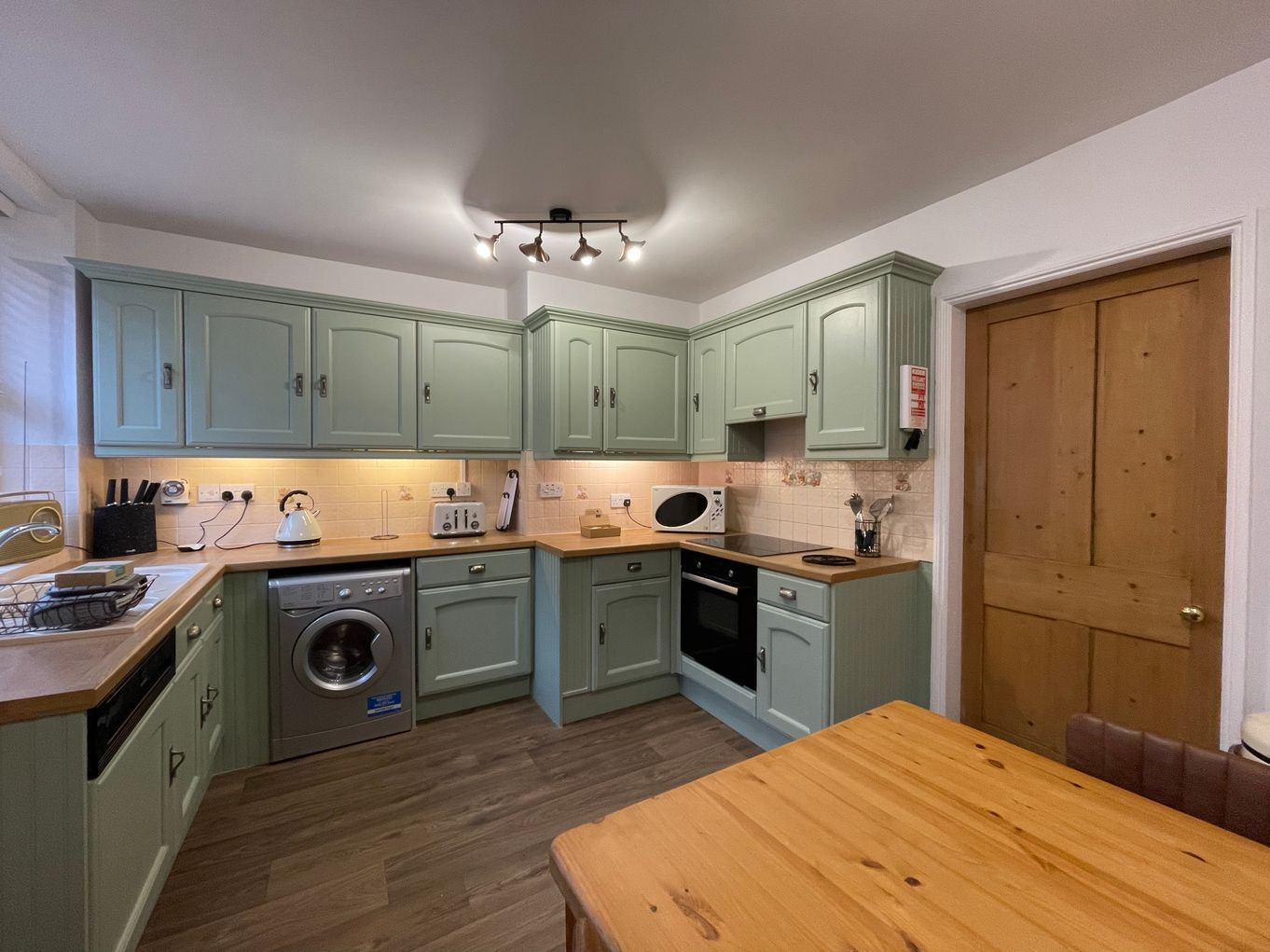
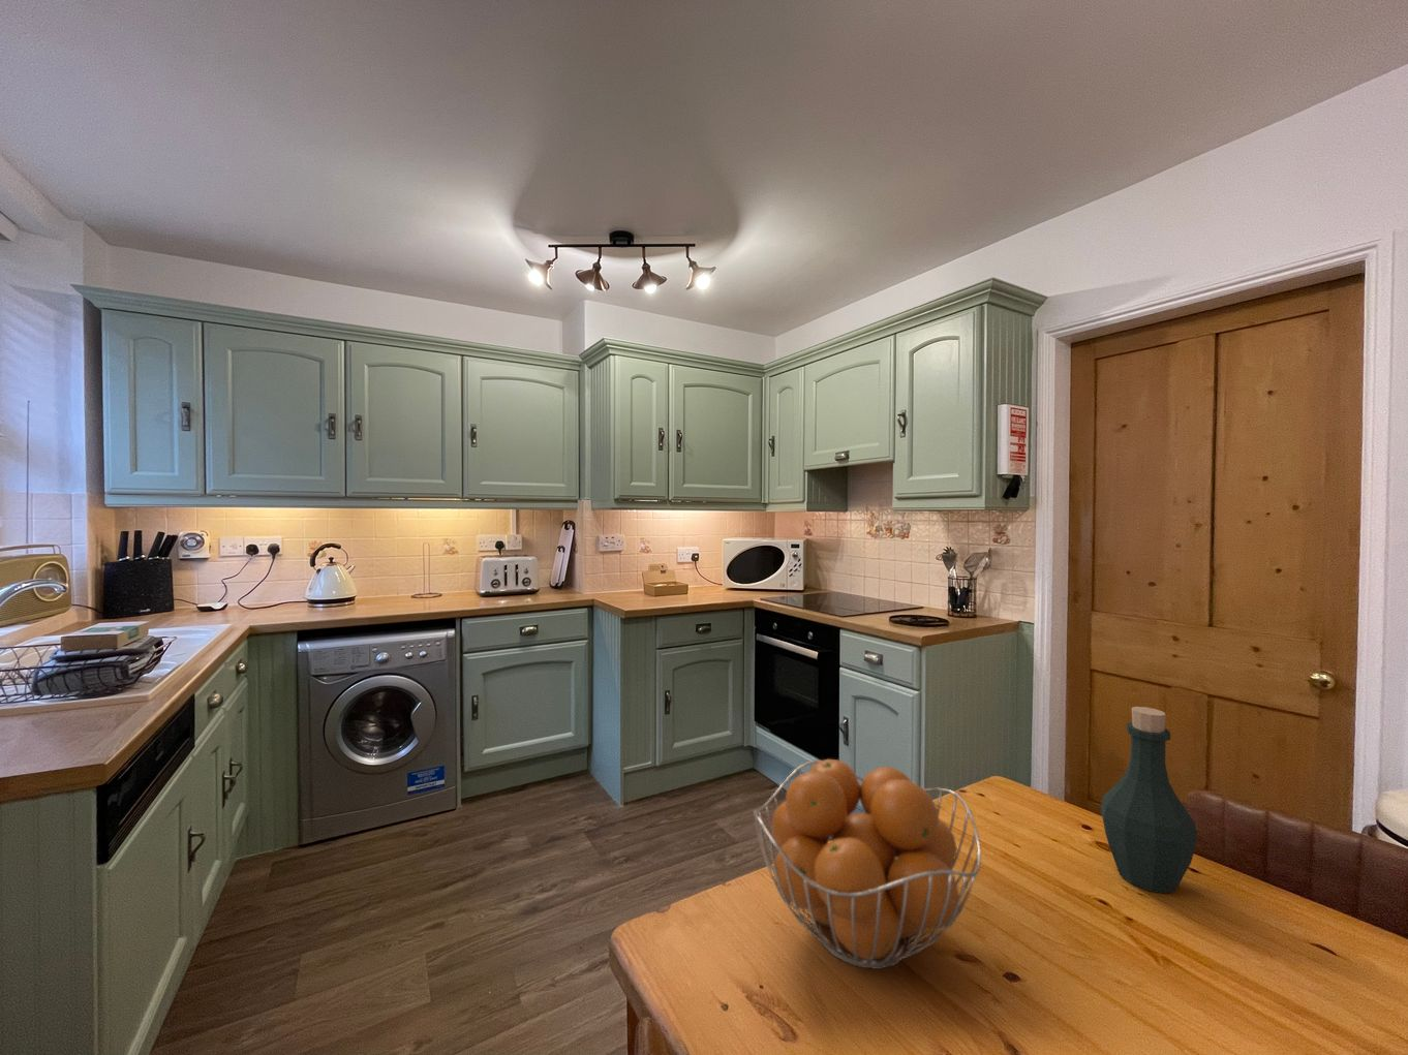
+ bottle [1100,706,1200,894]
+ fruit basket [753,758,982,971]
